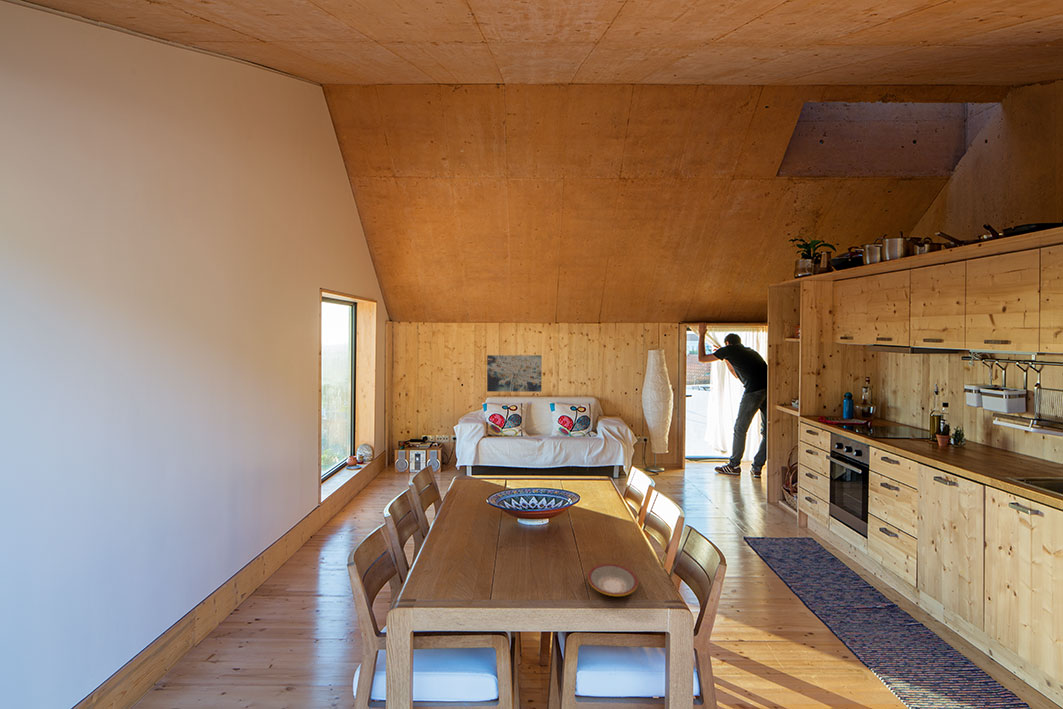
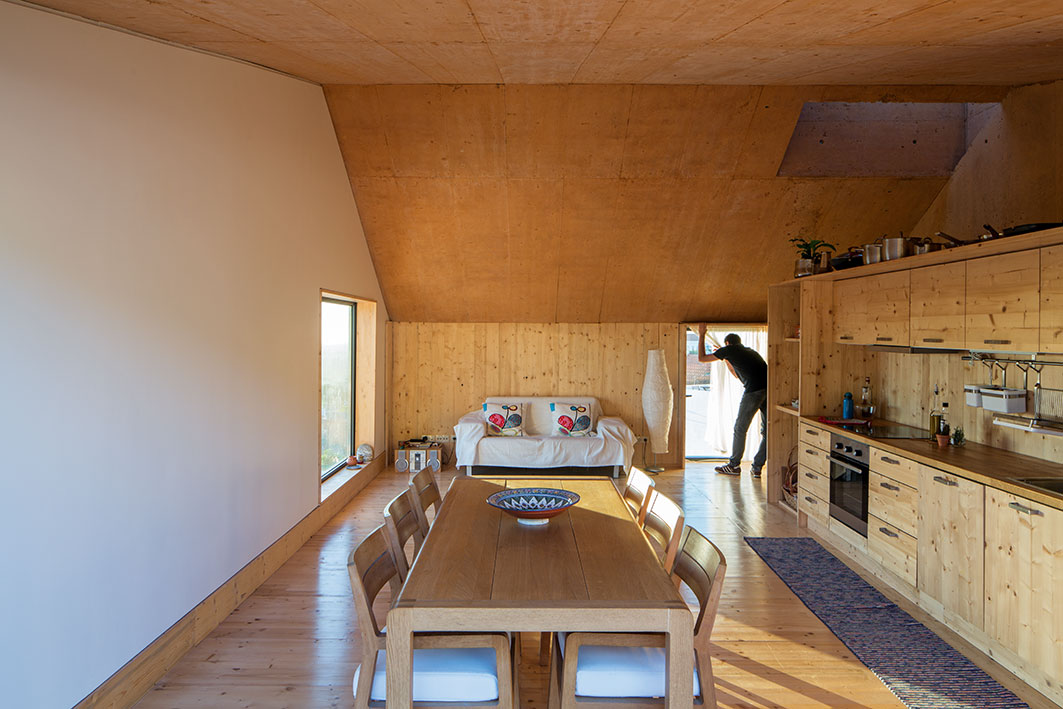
- wall art [486,354,543,393]
- plate [587,563,639,597]
